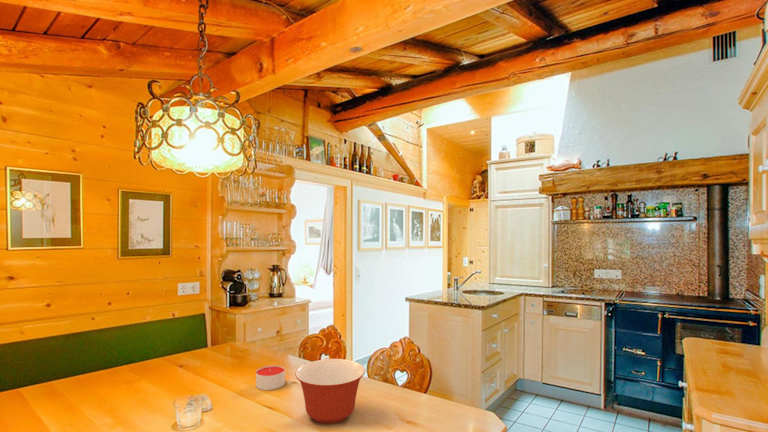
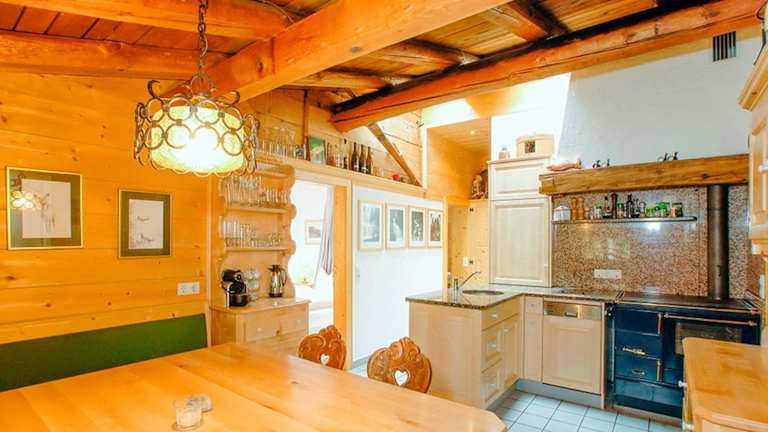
- candle [255,364,286,391]
- mixing bowl [294,358,366,424]
